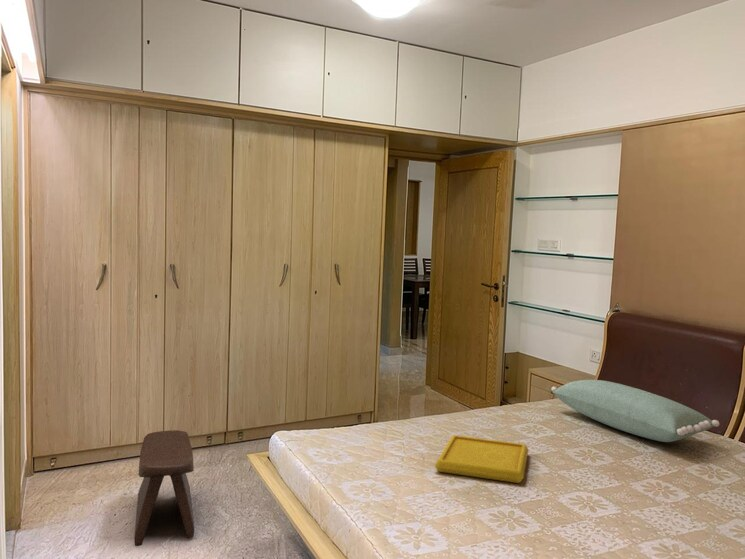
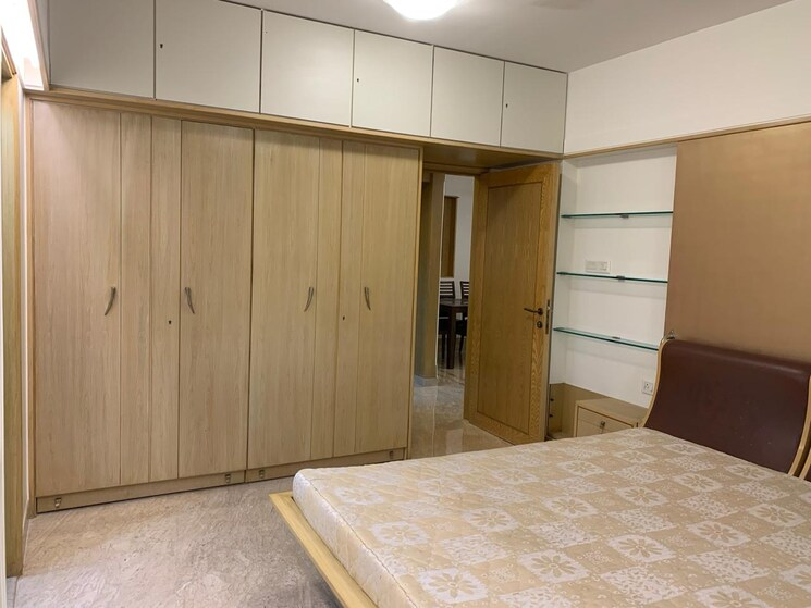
- pillow [550,379,720,443]
- serving tray [434,434,529,484]
- stool [133,429,195,547]
